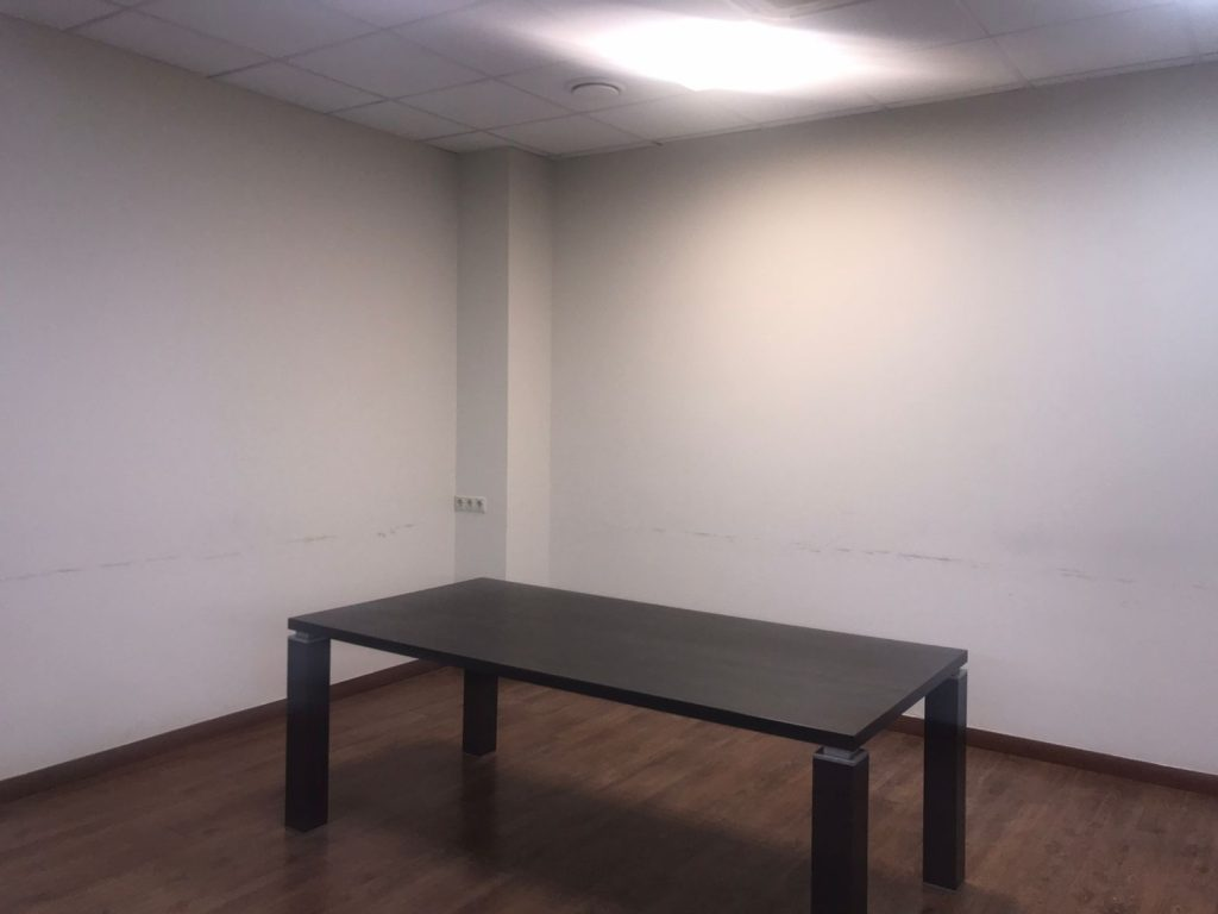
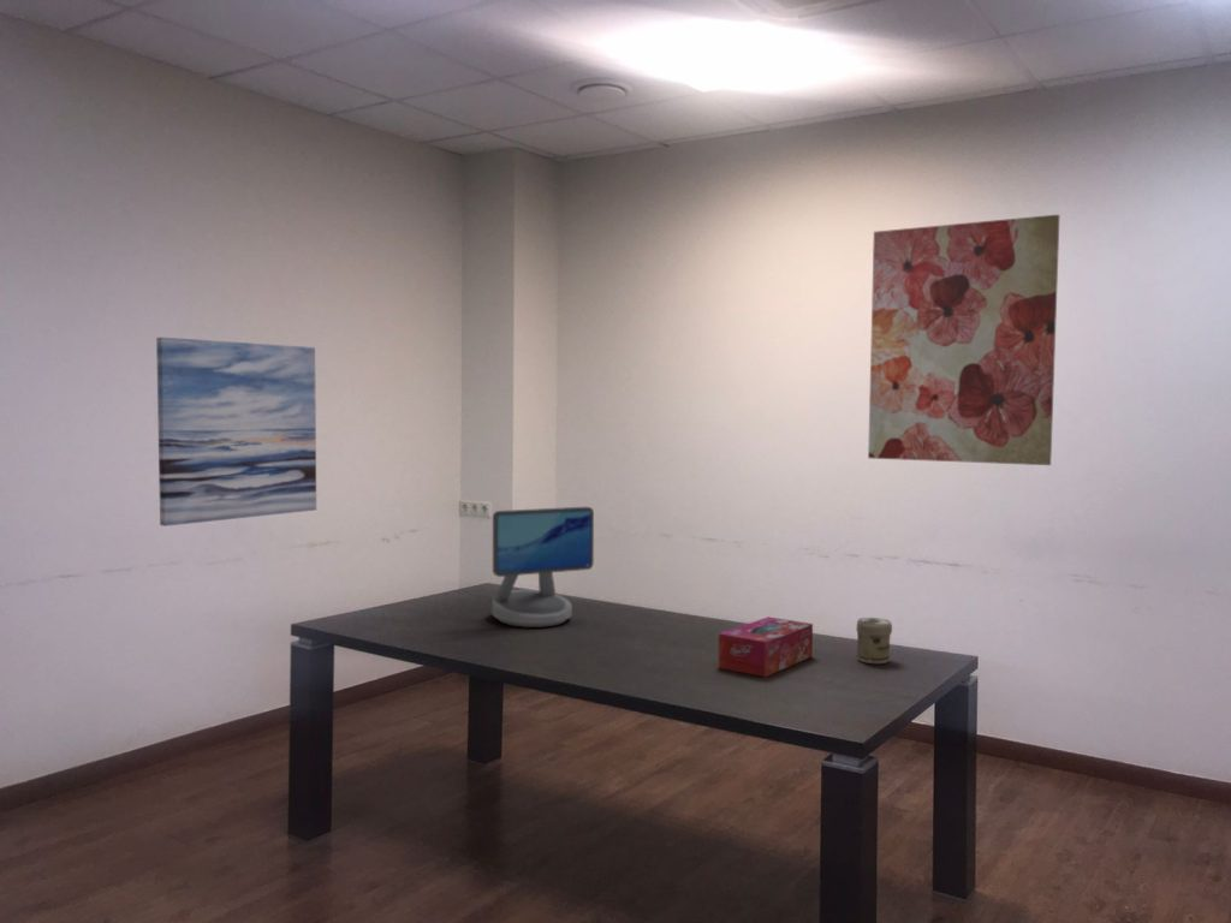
+ jar [855,617,893,665]
+ wall art [867,214,1061,466]
+ wall art [155,337,317,528]
+ computer monitor [490,506,595,629]
+ tissue box [718,615,814,678]
